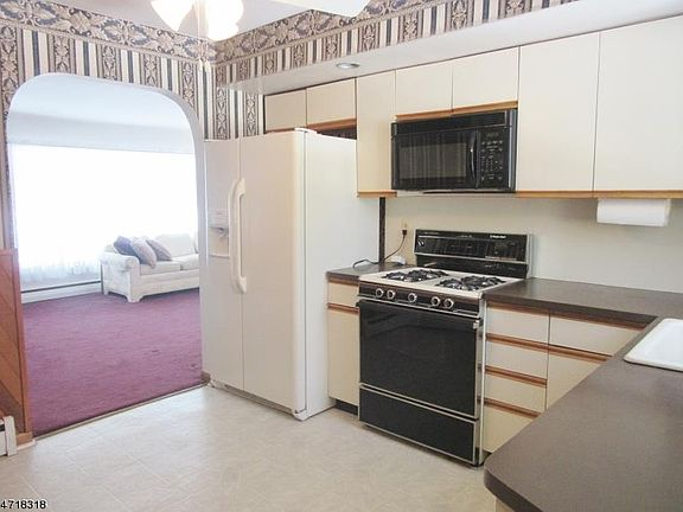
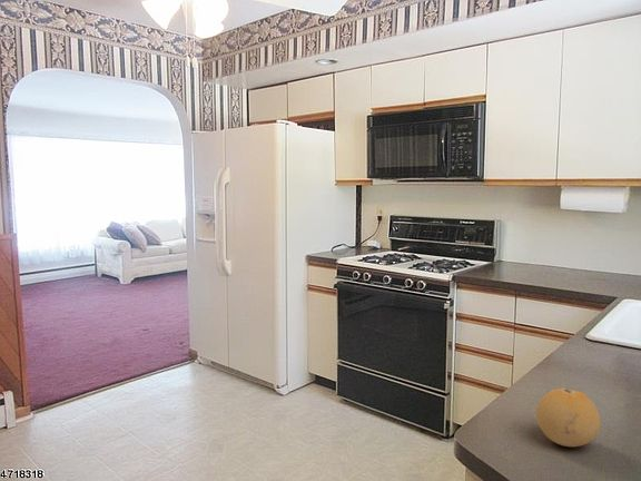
+ fruit [535,387,601,448]
